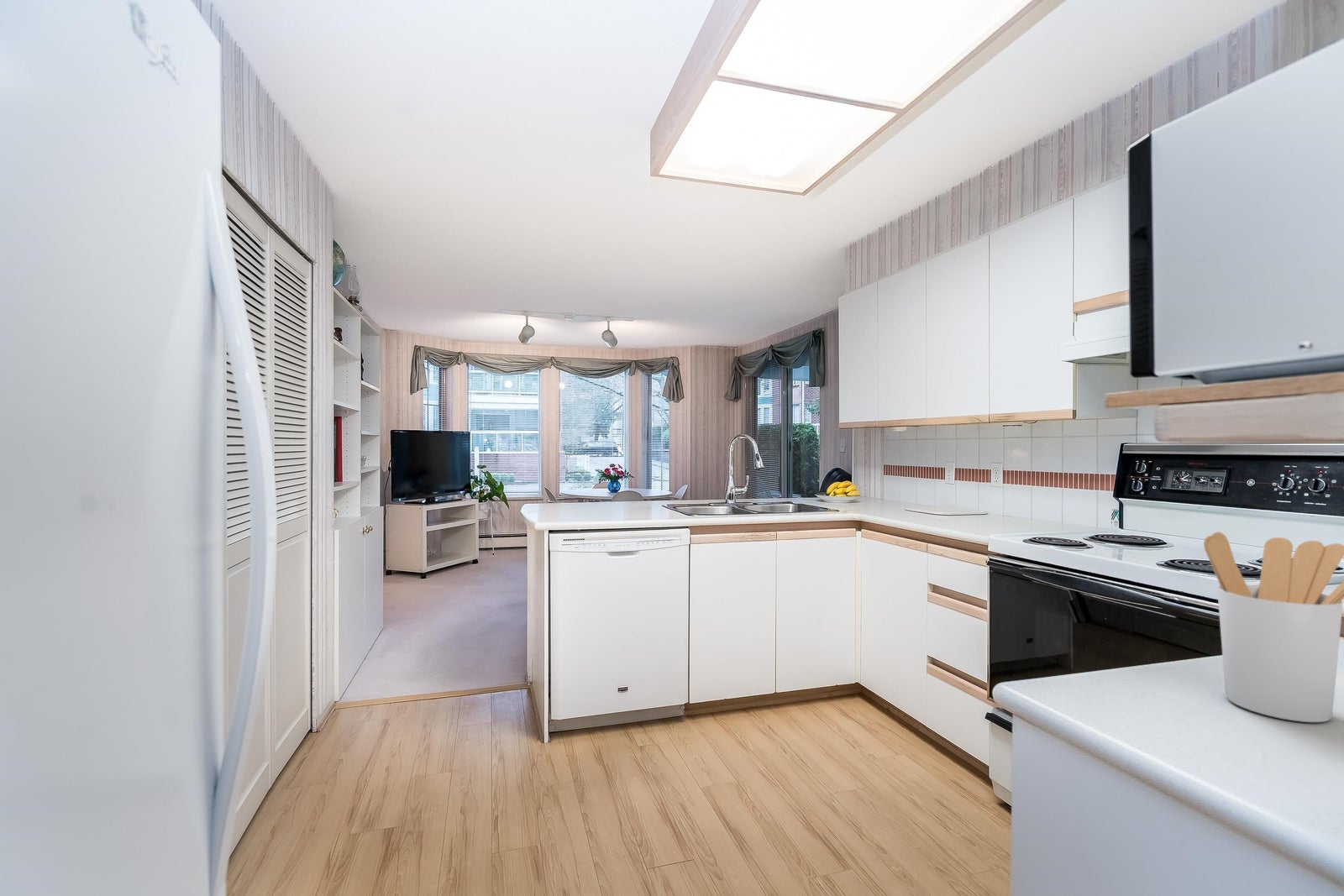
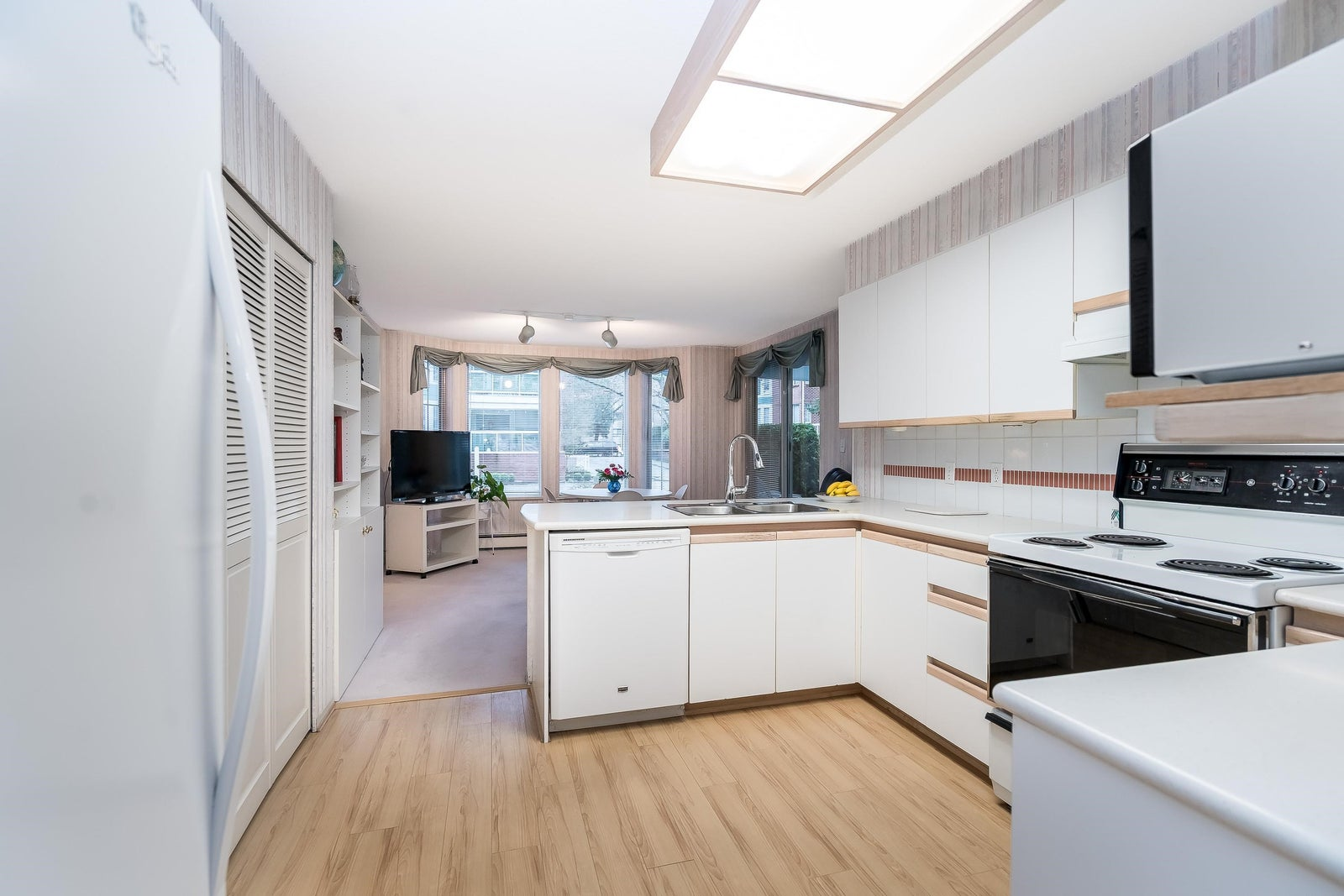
- utensil holder [1203,532,1344,723]
